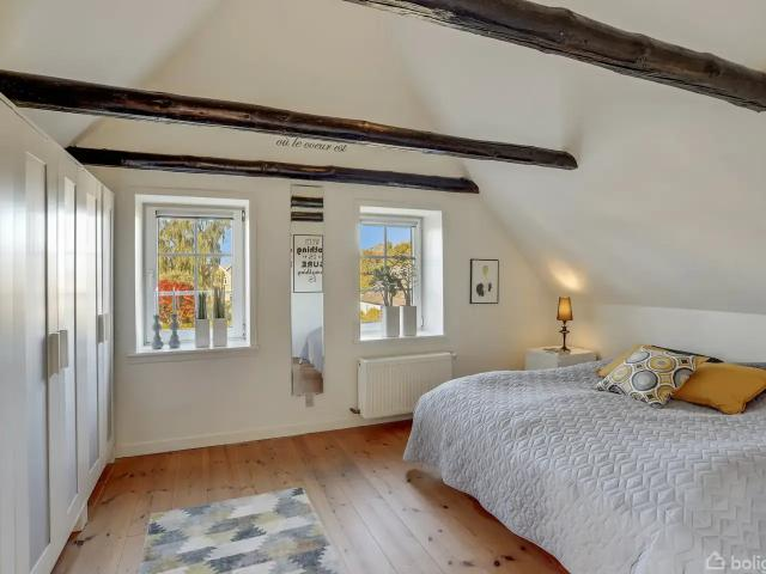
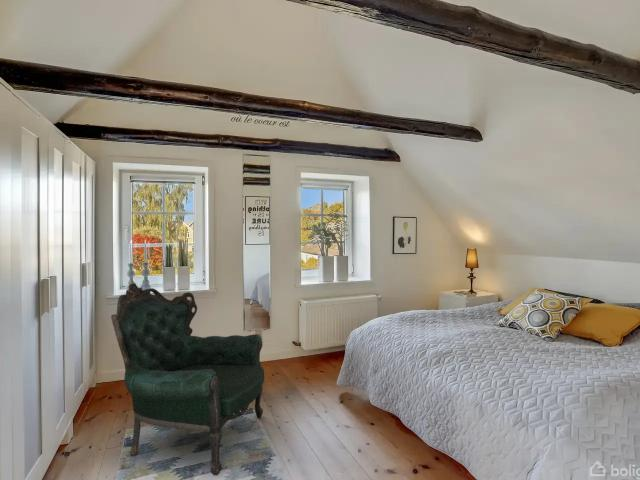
+ armchair [110,282,265,476]
